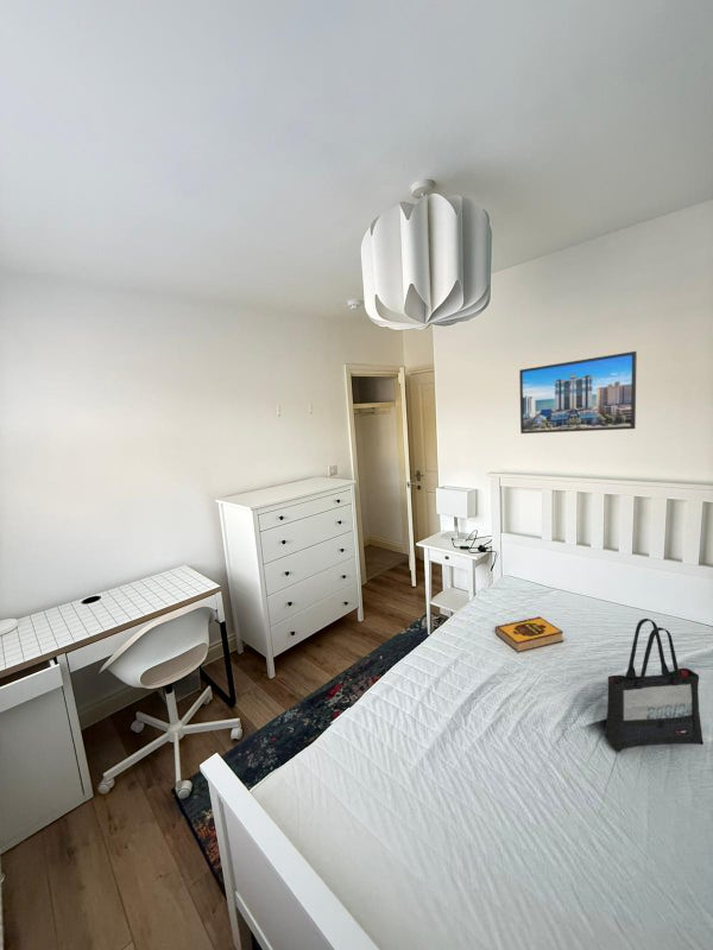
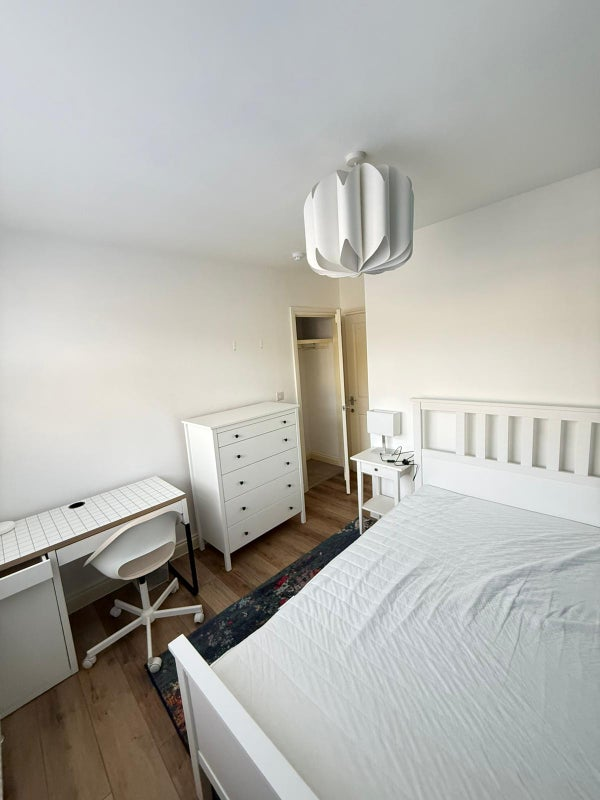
- tote bag [602,618,705,753]
- hardback book [494,615,564,653]
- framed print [518,350,638,435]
